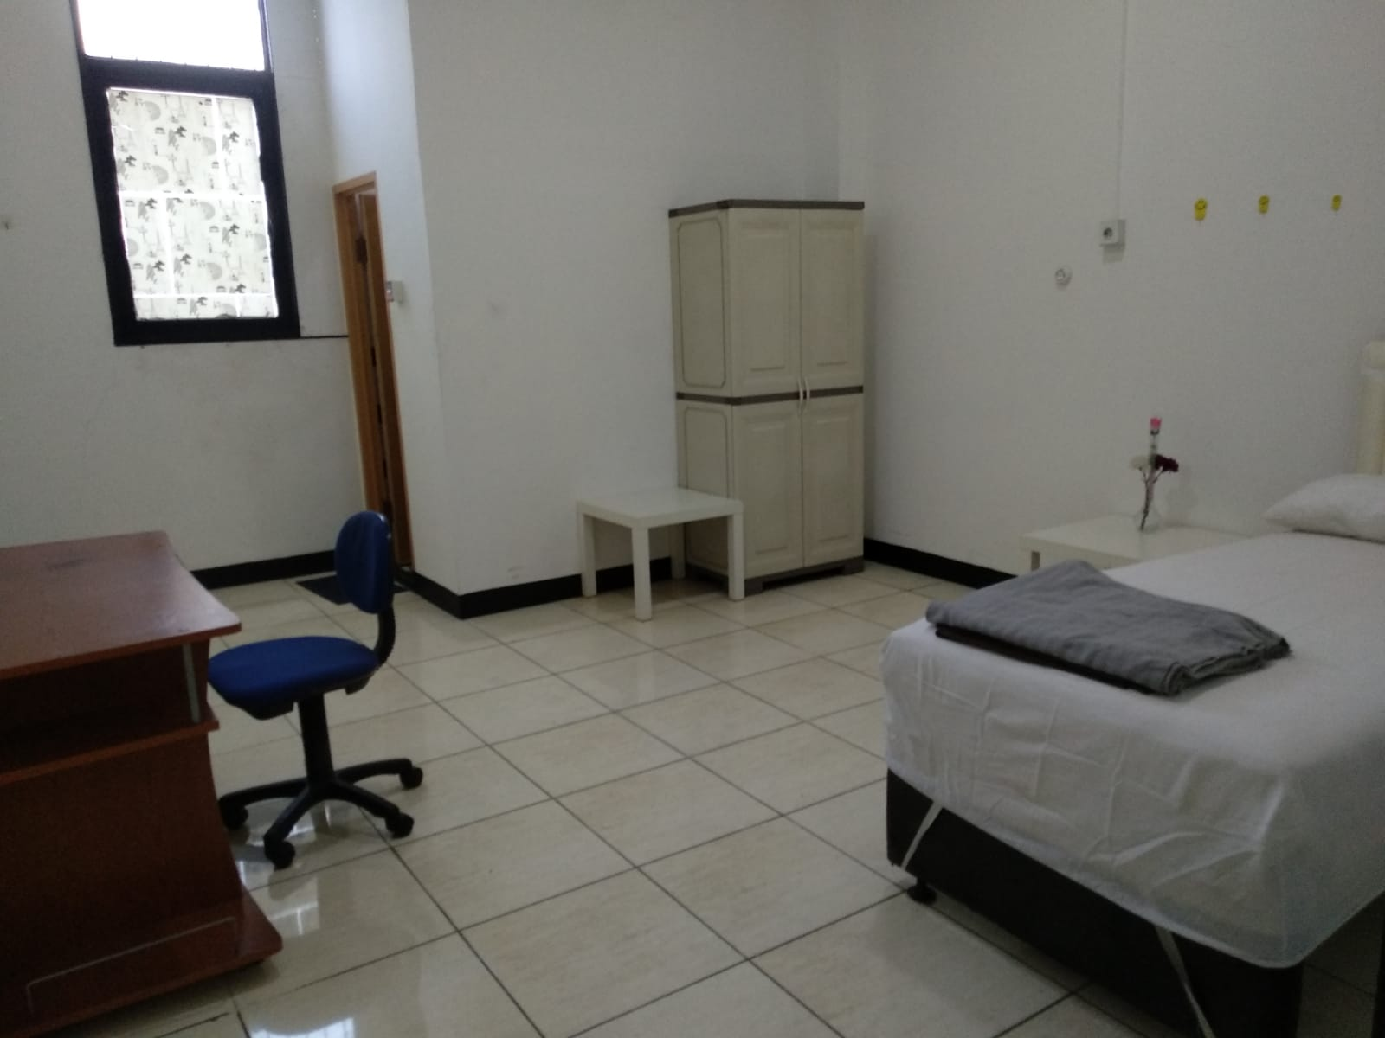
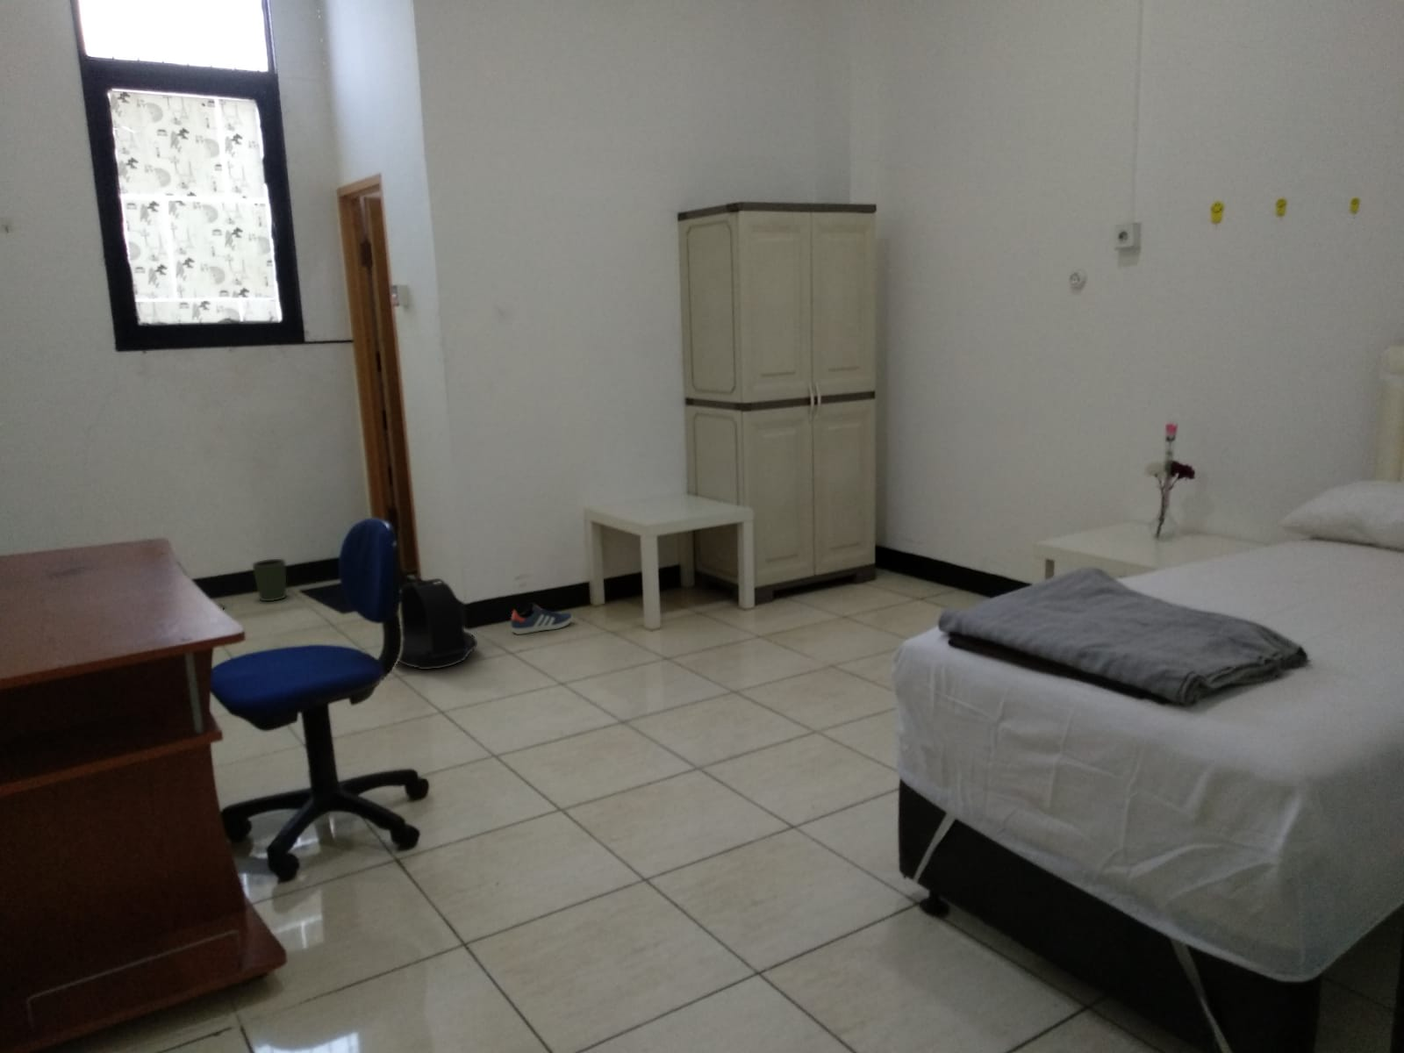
+ sneaker [510,602,573,635]
+ trash can [216,559,287,611]
+ backpack [398,577,479,670]
